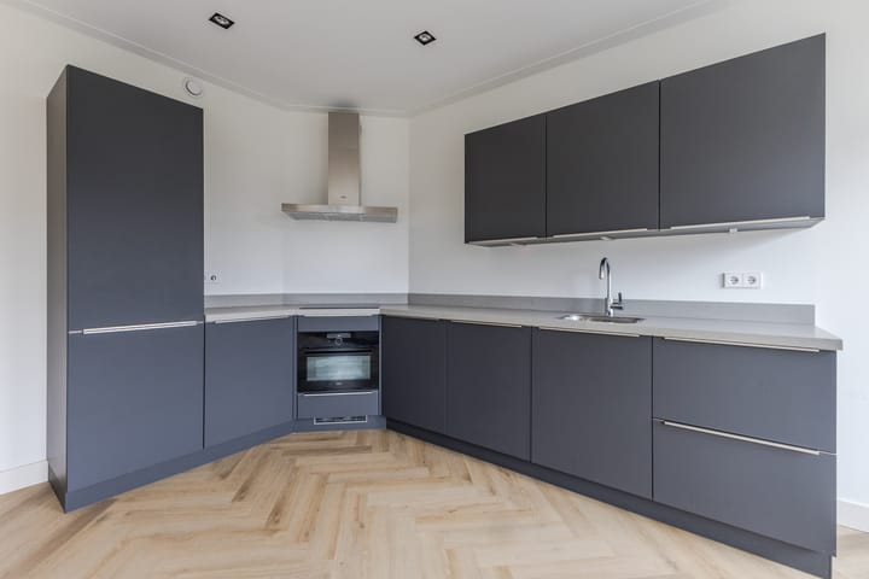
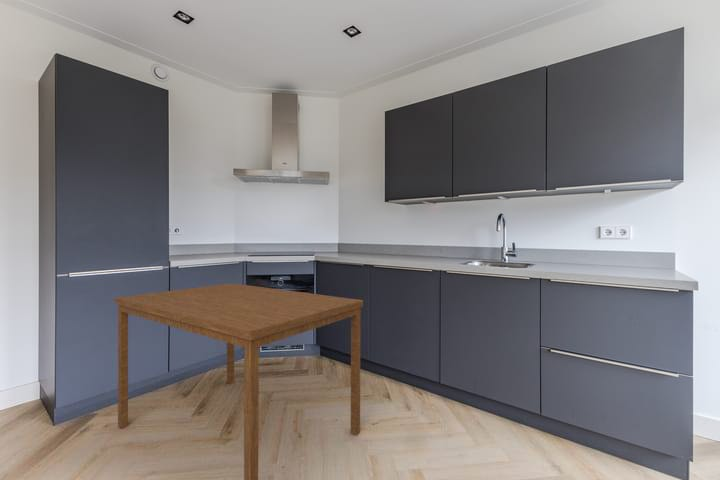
+ dining table [114,282,364,480]
